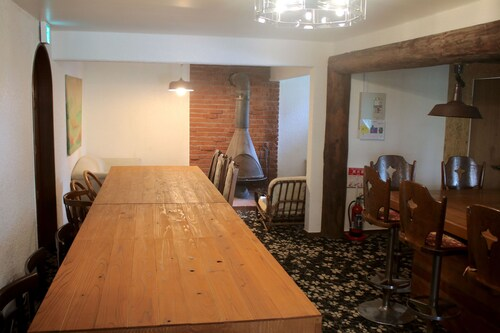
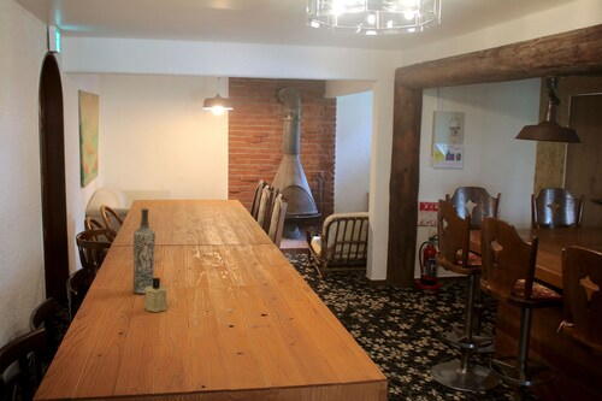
+ candle [144,277,169,313]
+ bottle [131,206,157,294]
